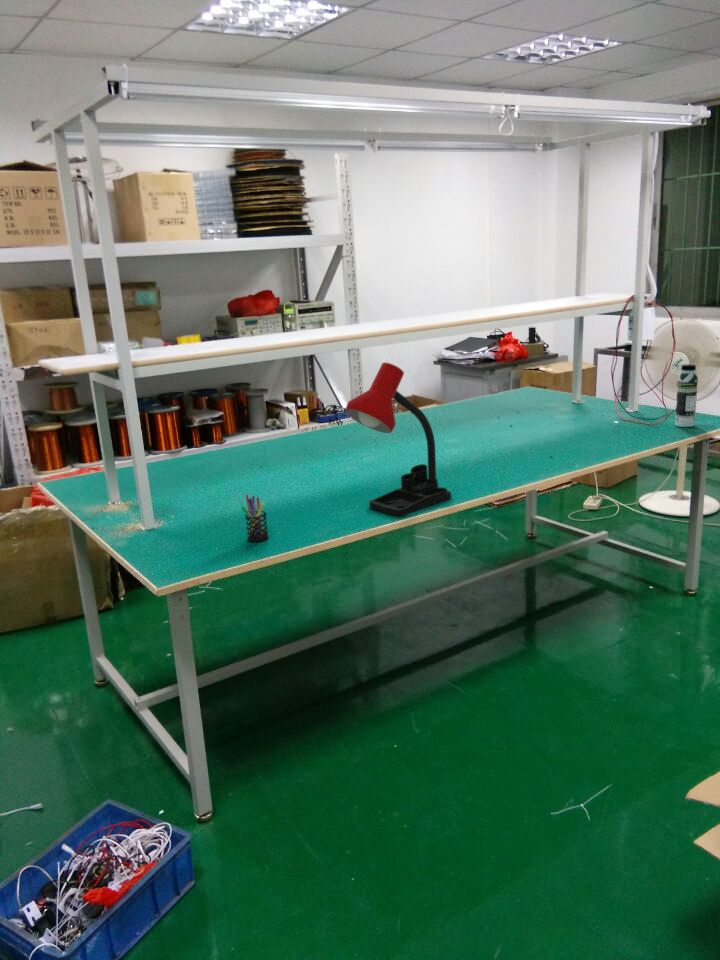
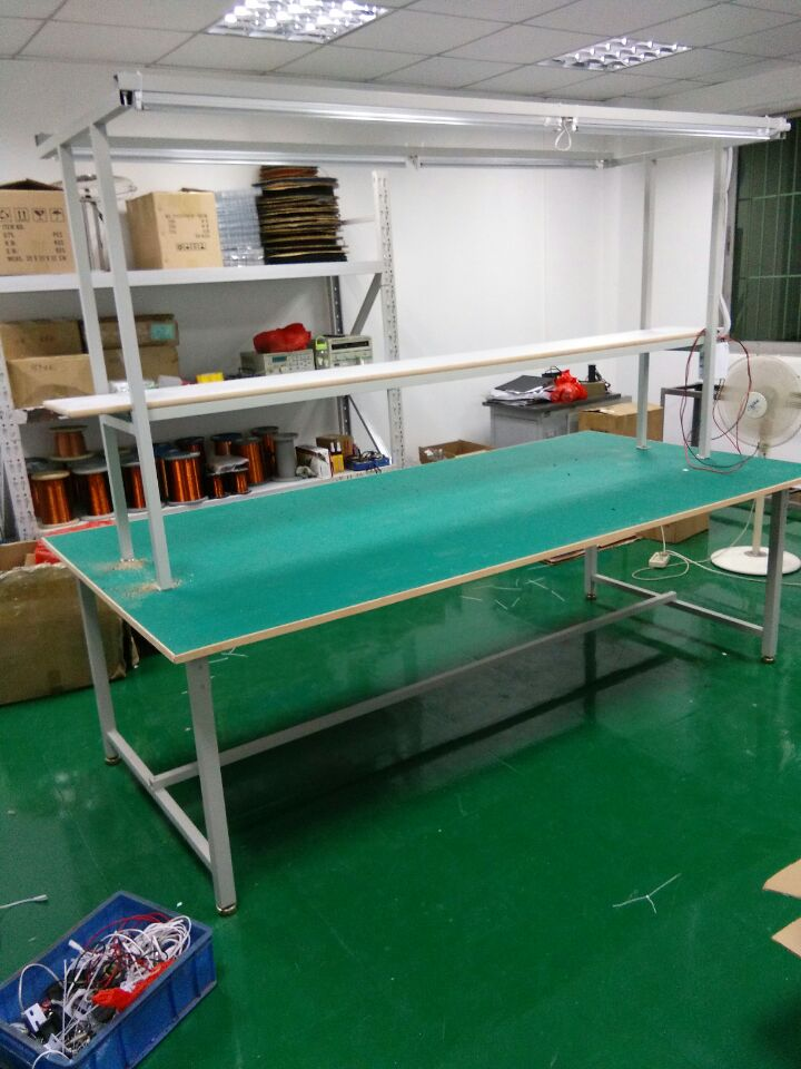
- pen holder [240,493,270,543]
- water bottle [674,363,699,428]
- desk lamp [344,361,452,517]
